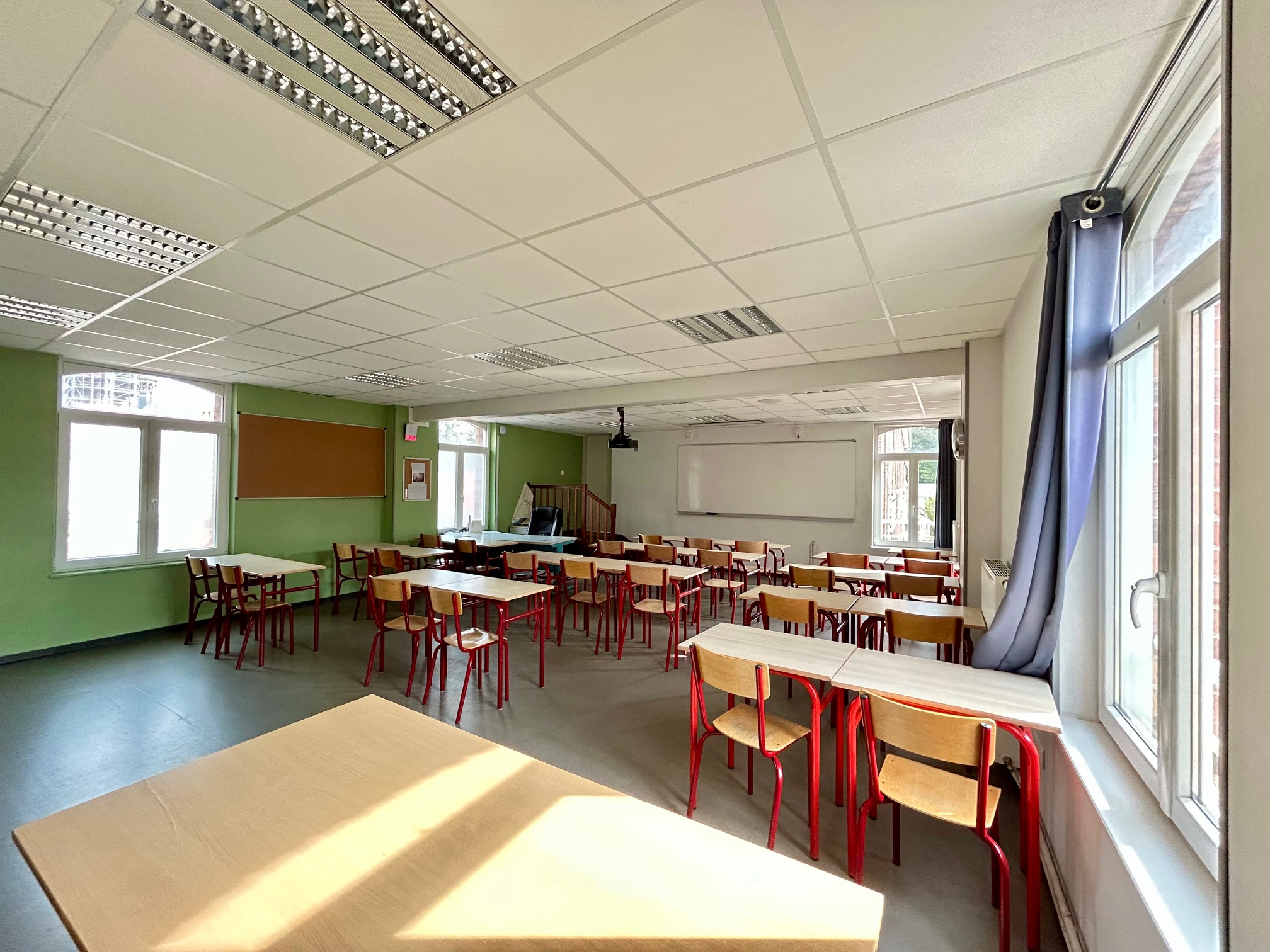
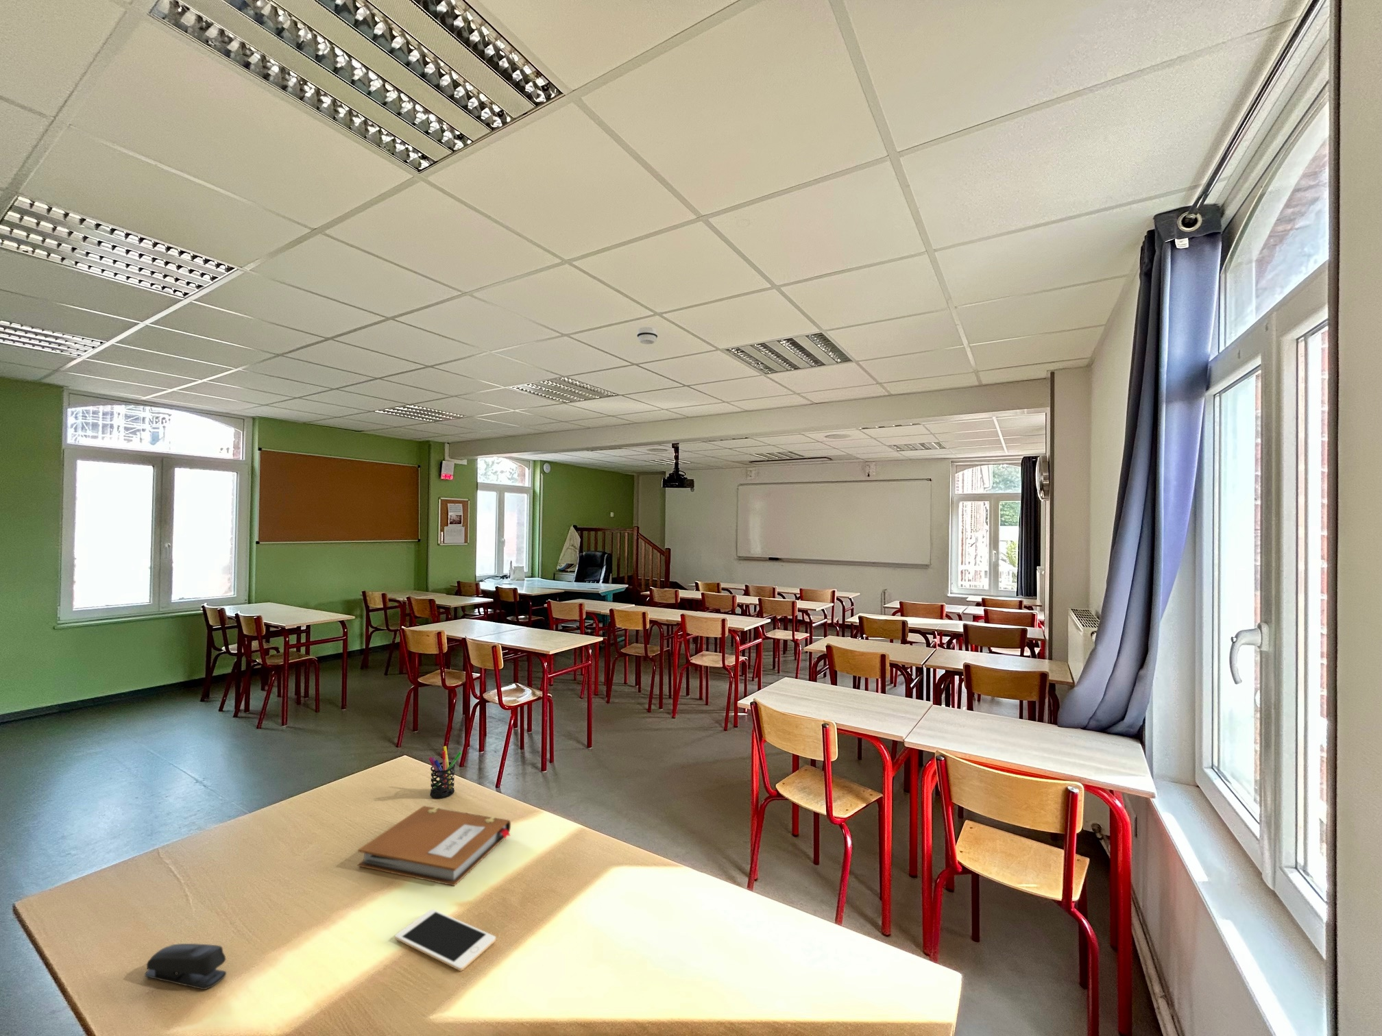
+ notebook [357,805,511,887]
+ cell phone [394,909,496,972]
+ pen holder [429,745,462,799]
+ stapler [144,942,227,990]
+ smoke detector [637,326,658,345]
